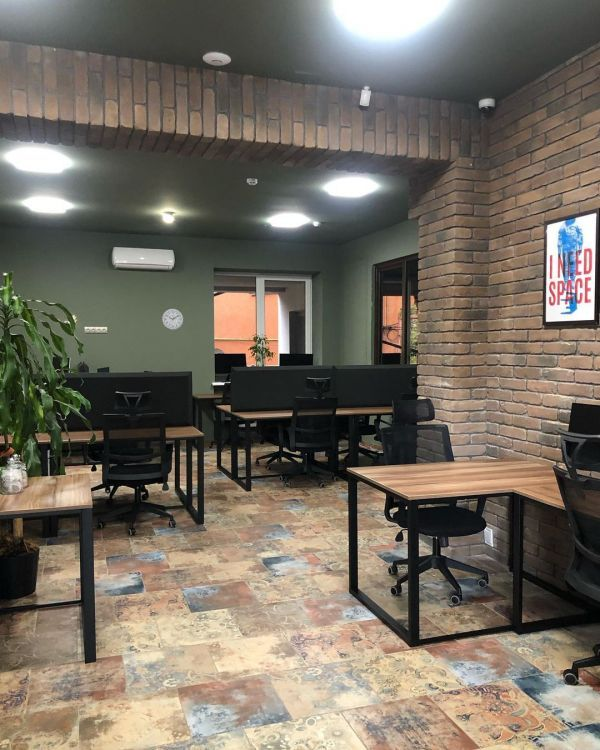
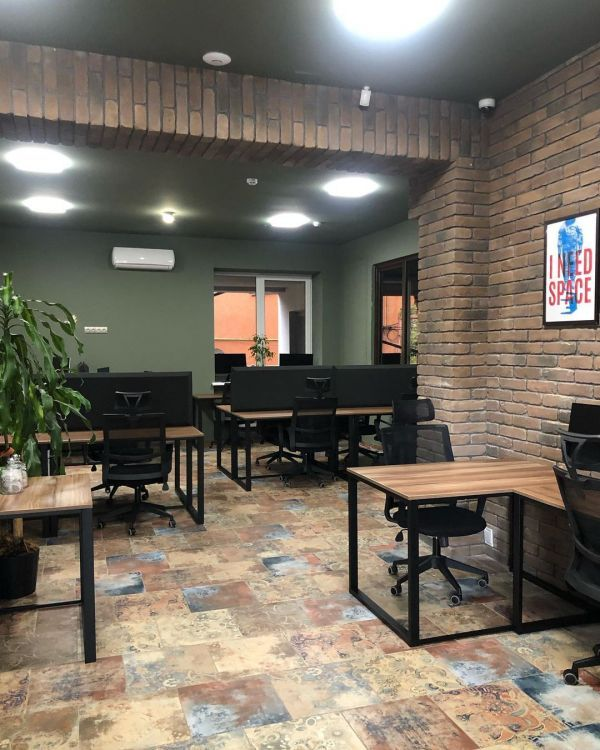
- wall clock [161,308,184,331]
